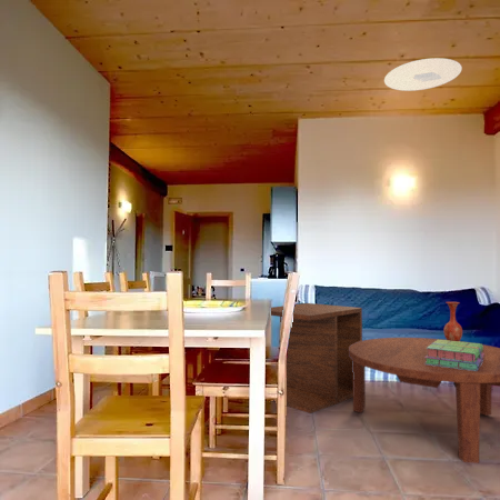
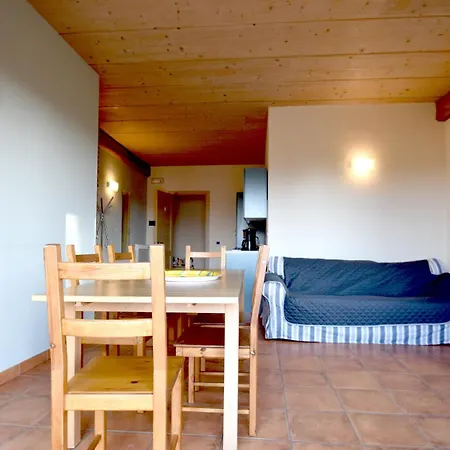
- ceiling light [383,57,463,92]
- stack of books [424,339,484,371]
- vase [443,301,463,341]
- coffee table [349,337,500,464]
- side table [270,302,363,414]
